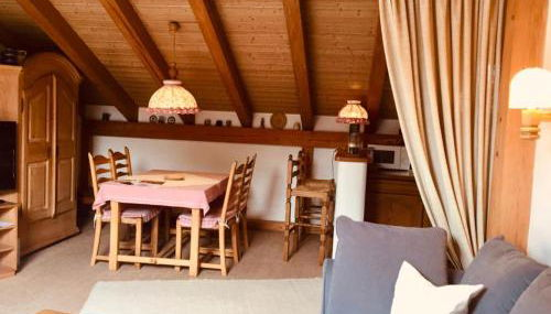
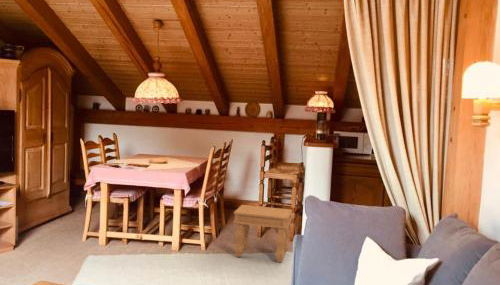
+ side table [232,204,293,263]
